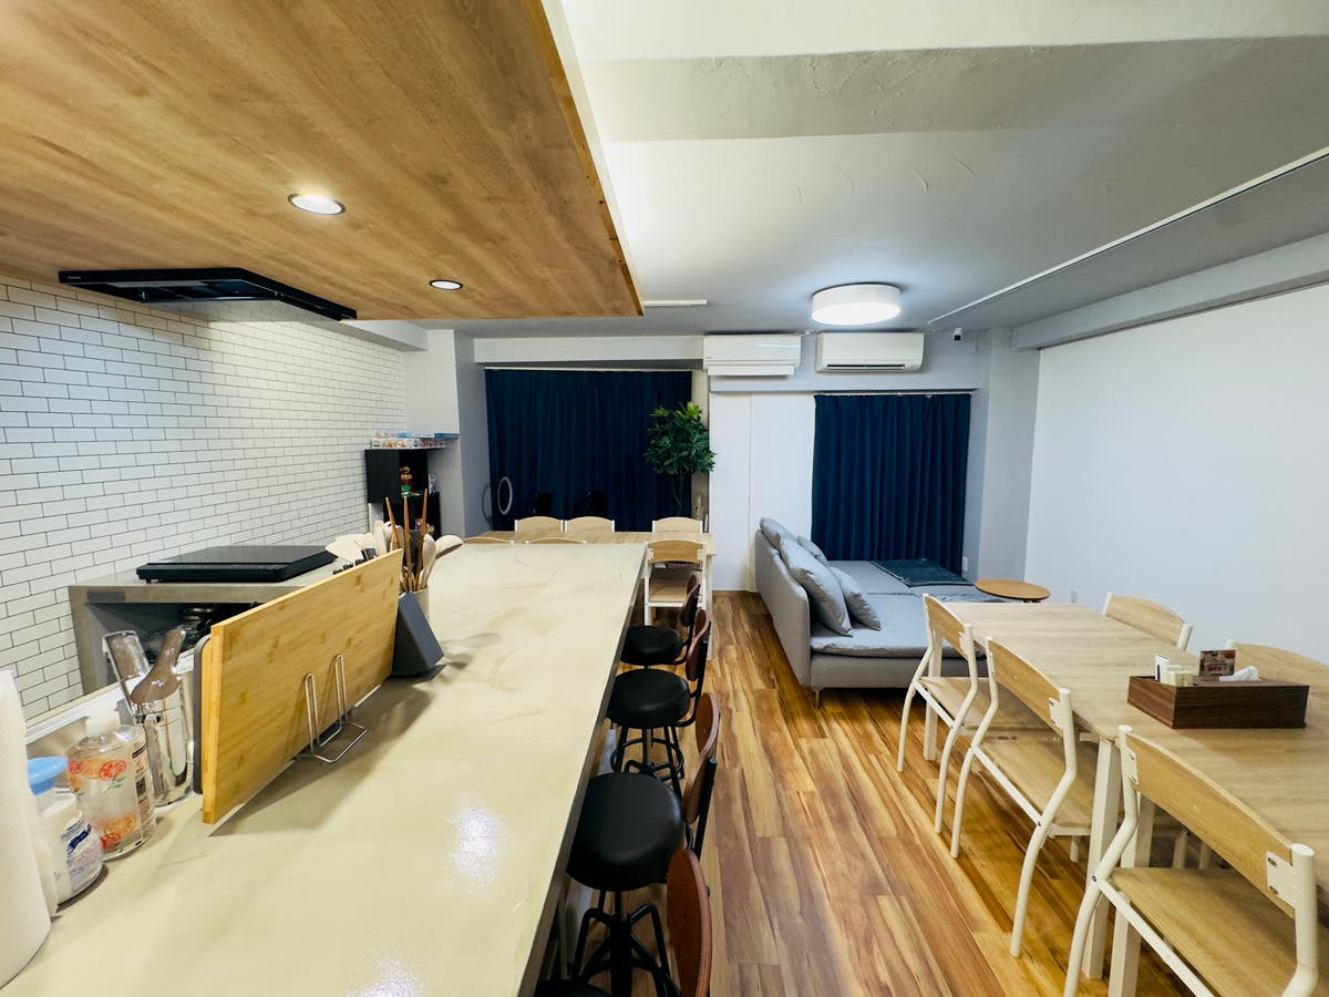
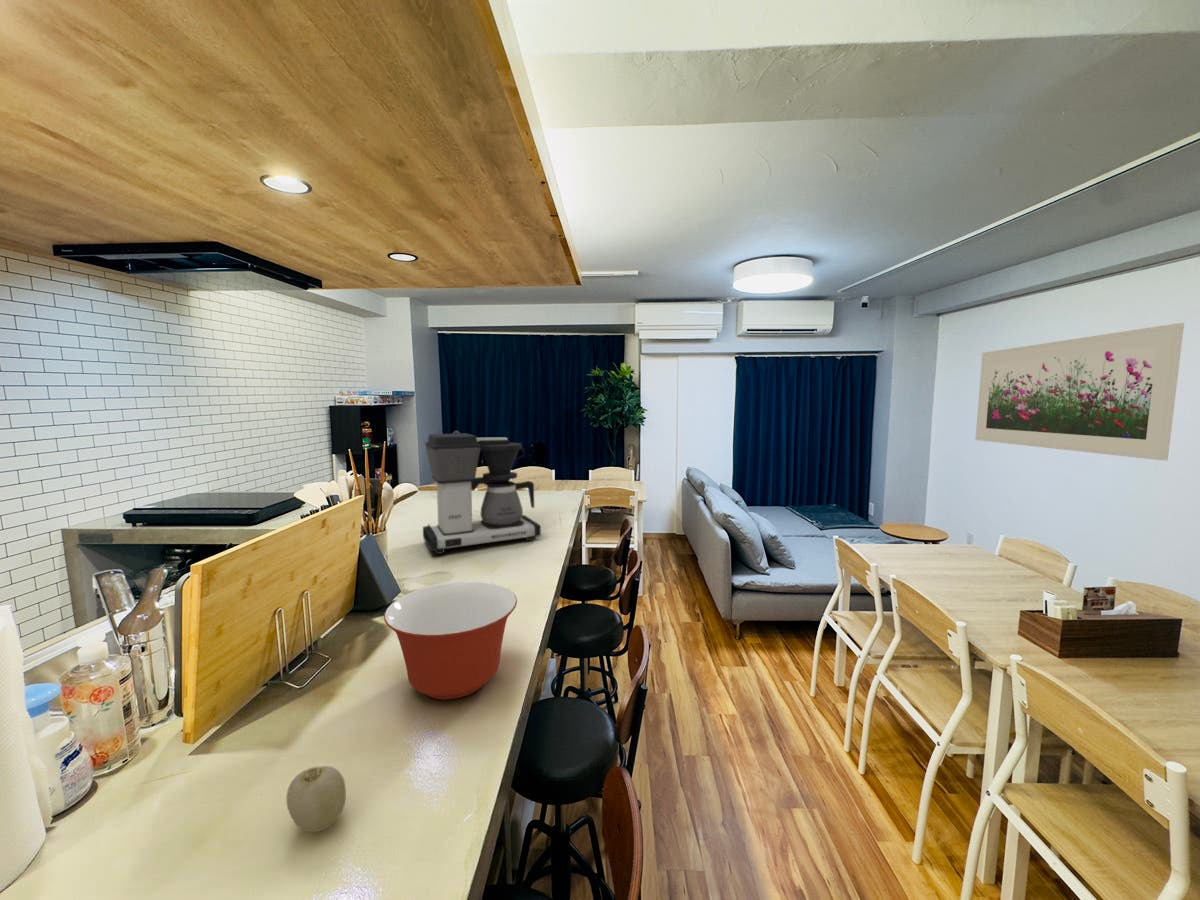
+ fruit [285,765,347,833]
+ coffee maker [422,432,542,555]
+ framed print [975,322,1185,462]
+ mixing bowl [383,580,518,701]
